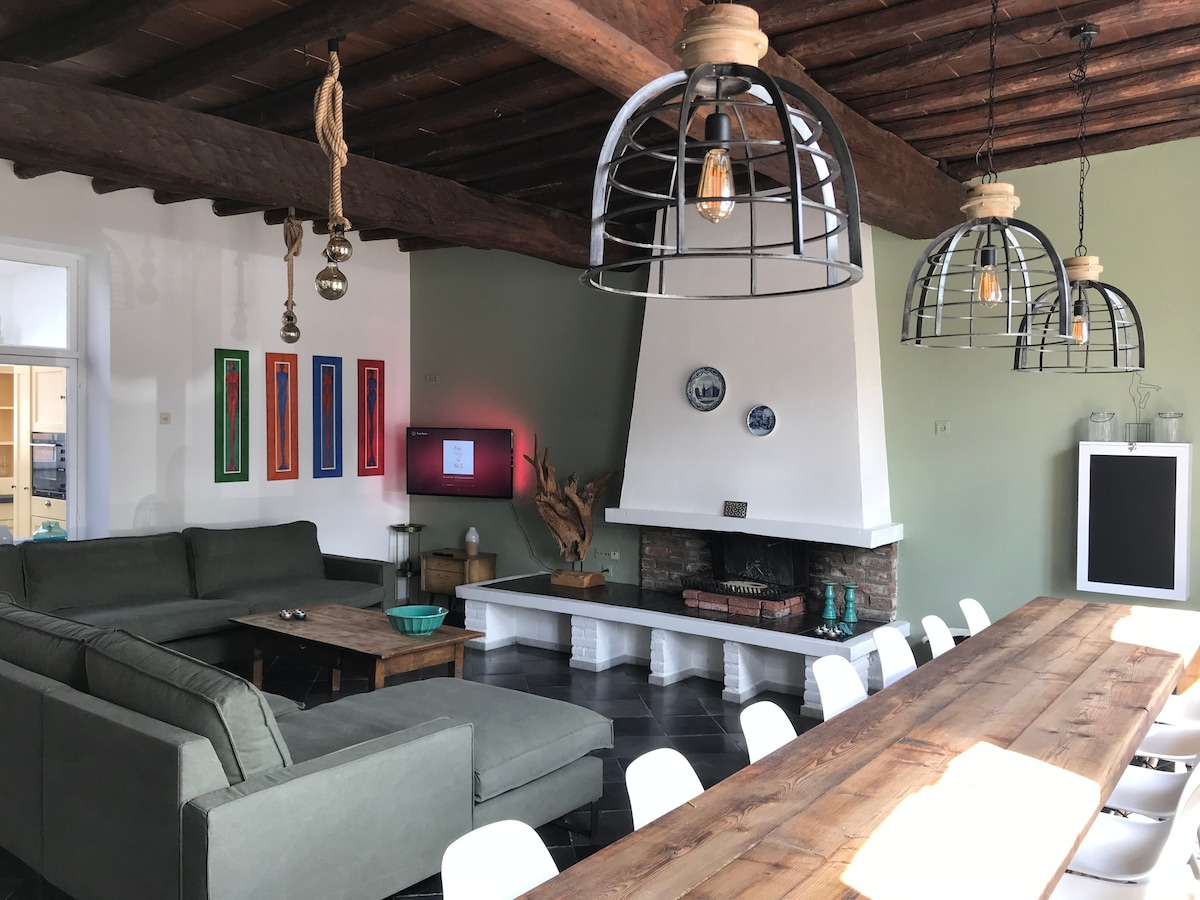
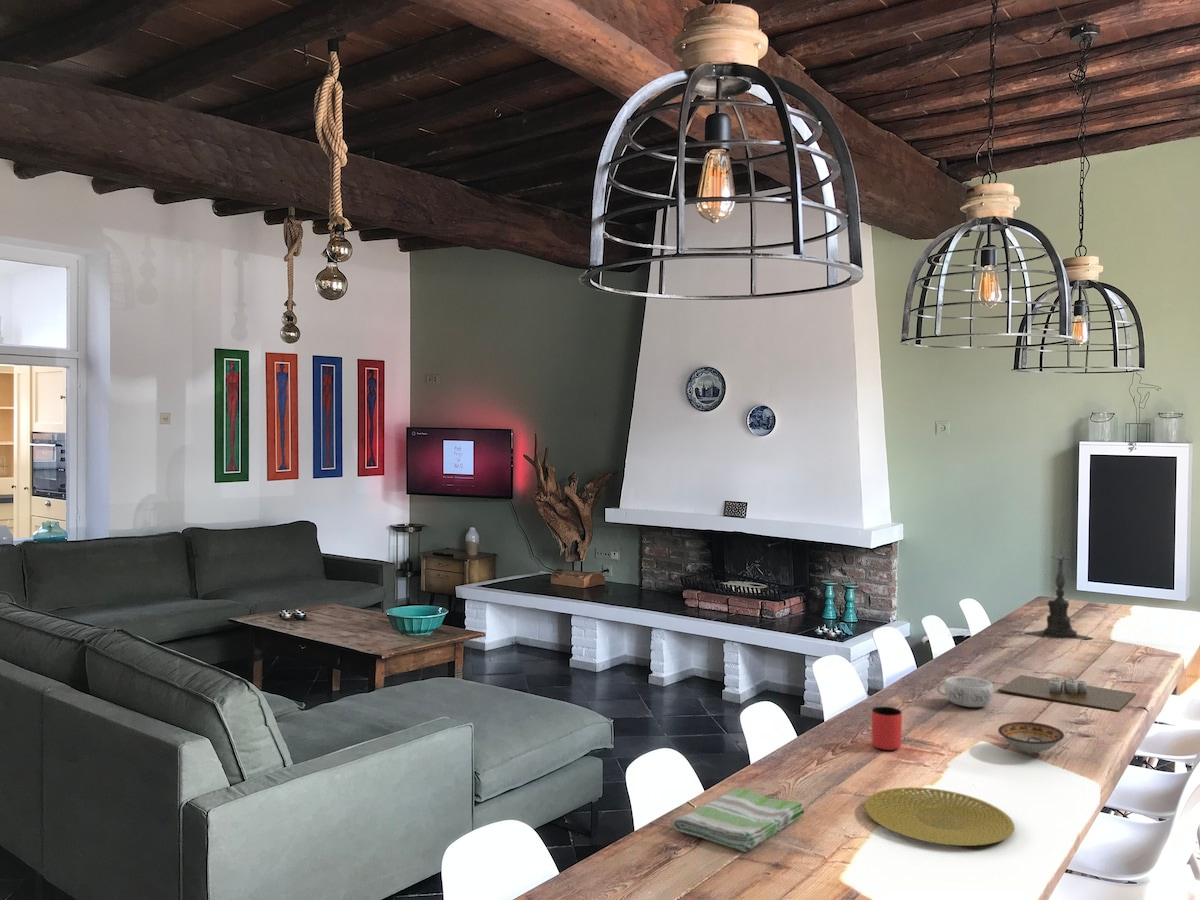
+ candle [997,674,1137,713]
+ dish towel [672,788,805,853]
+ bowl [997,721,1065,754]
+ cup [871,706,903,751]
+ decorative bowl [936,675,994,708]
+ plate [864,786,1015,847]
+ candle holder [1024,542,1093,641]
